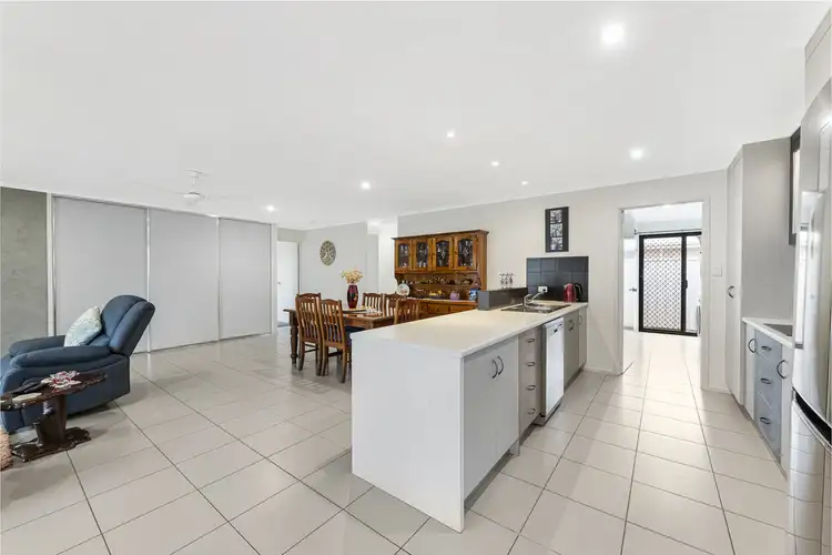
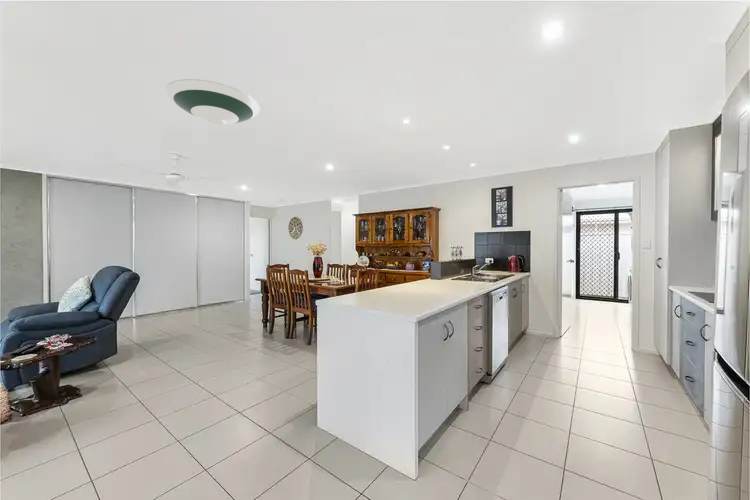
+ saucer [164,78,261,126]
